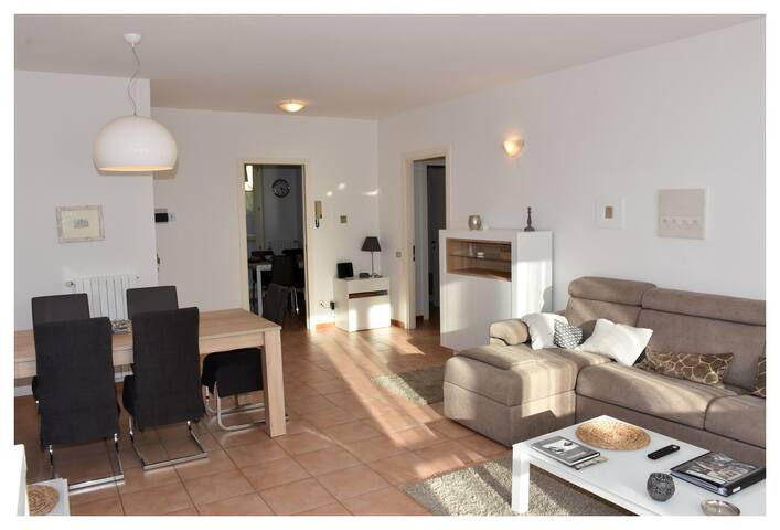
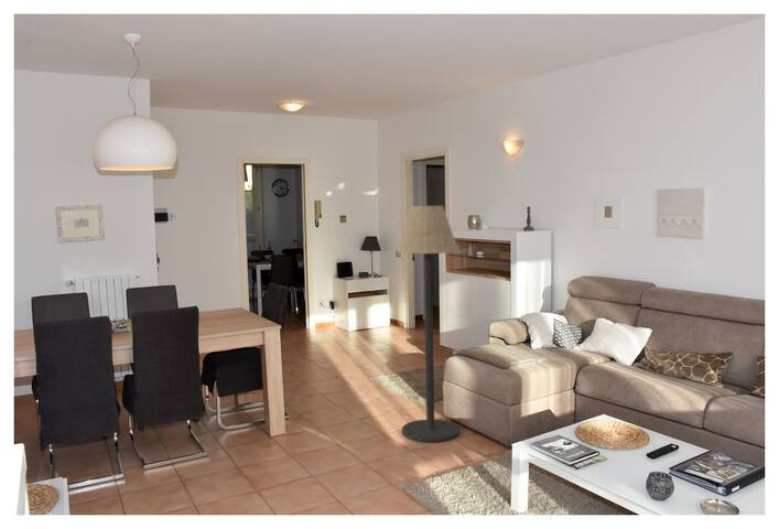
+ floor lamp [397,205,461,443]
